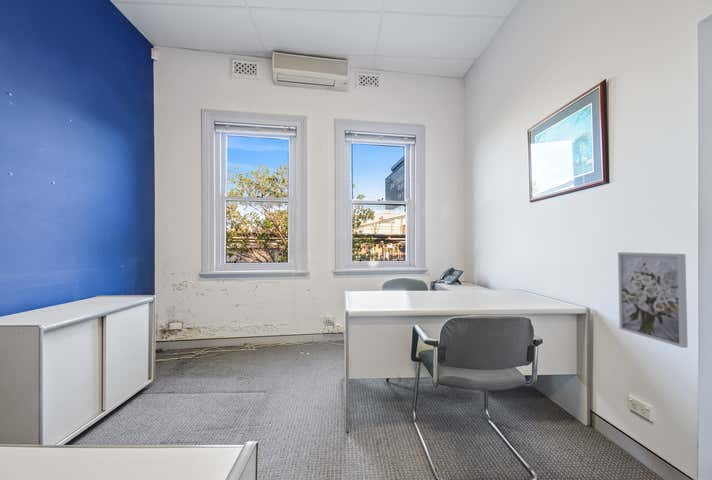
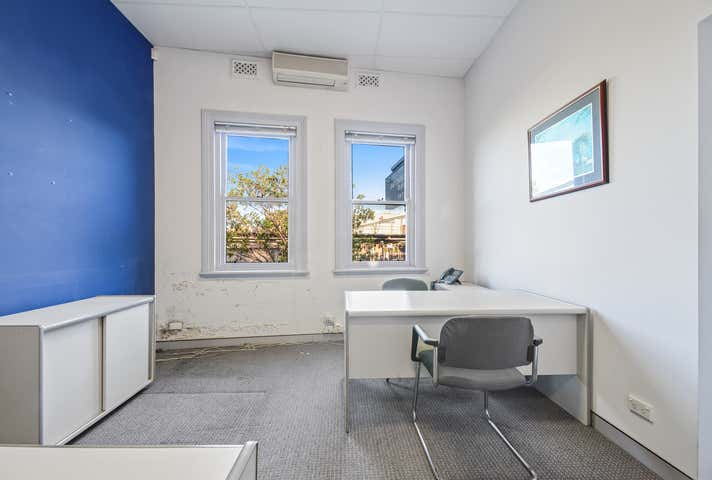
- wall art [617,251,689,349]
